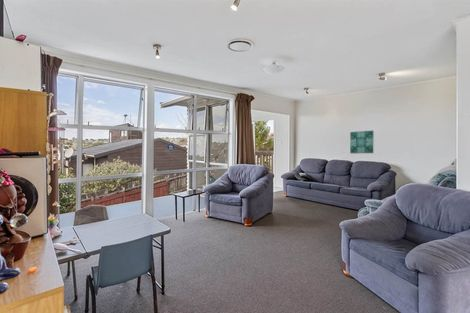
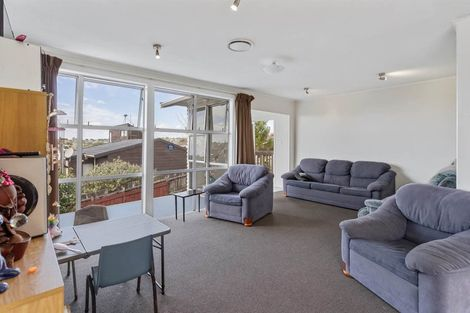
- wall art [349,130,374,154]
